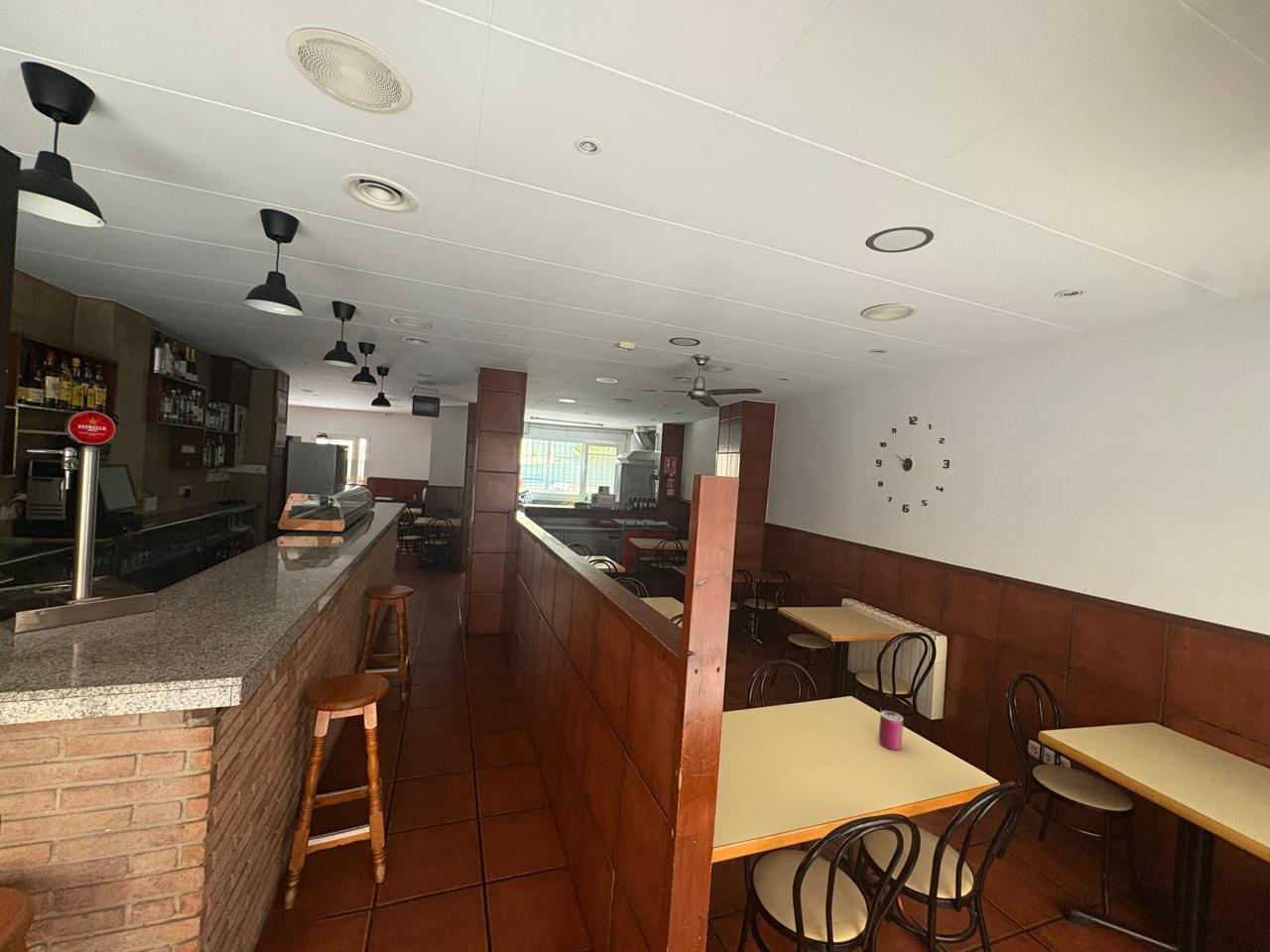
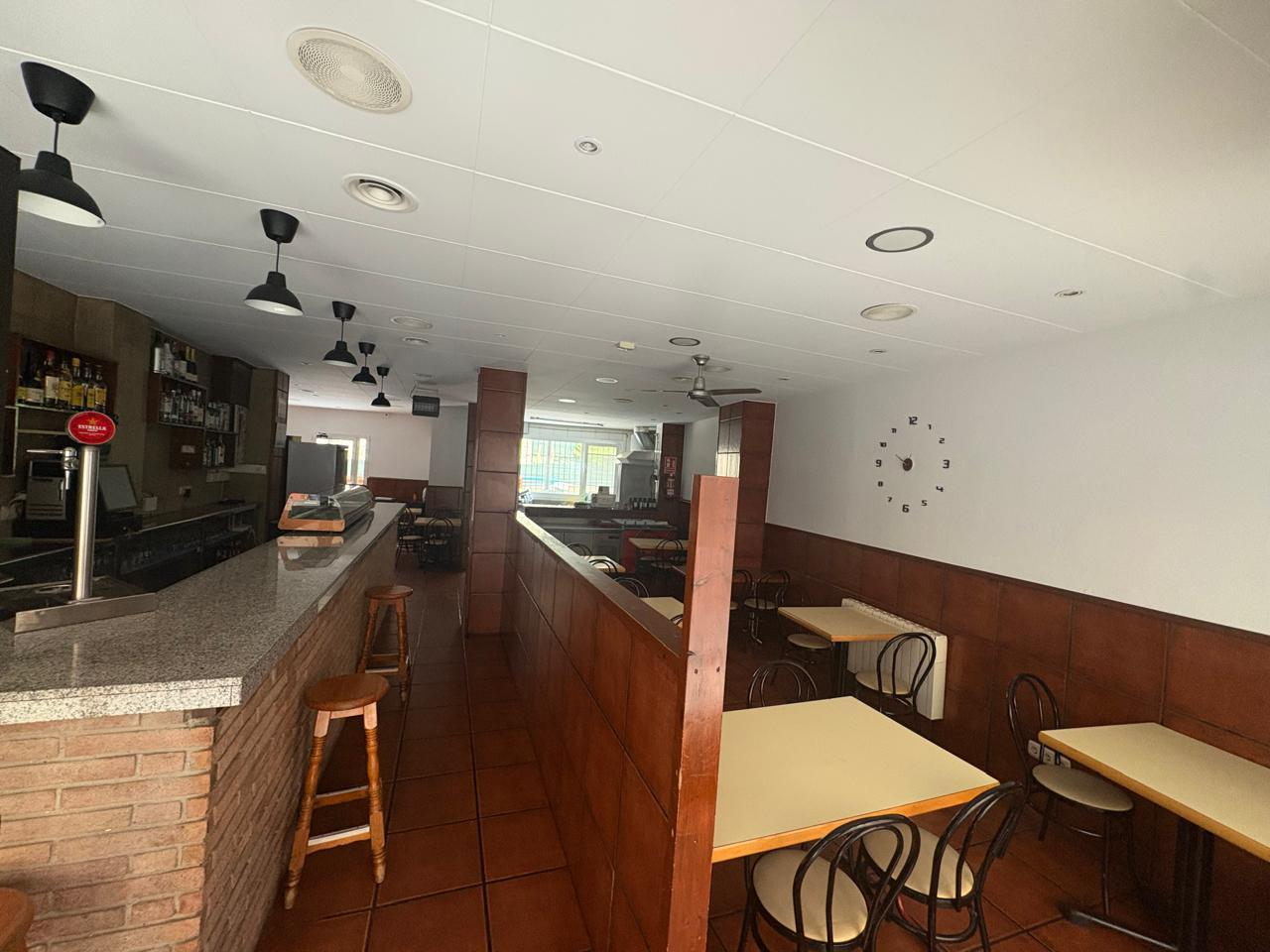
- can [878,710,904,751]
